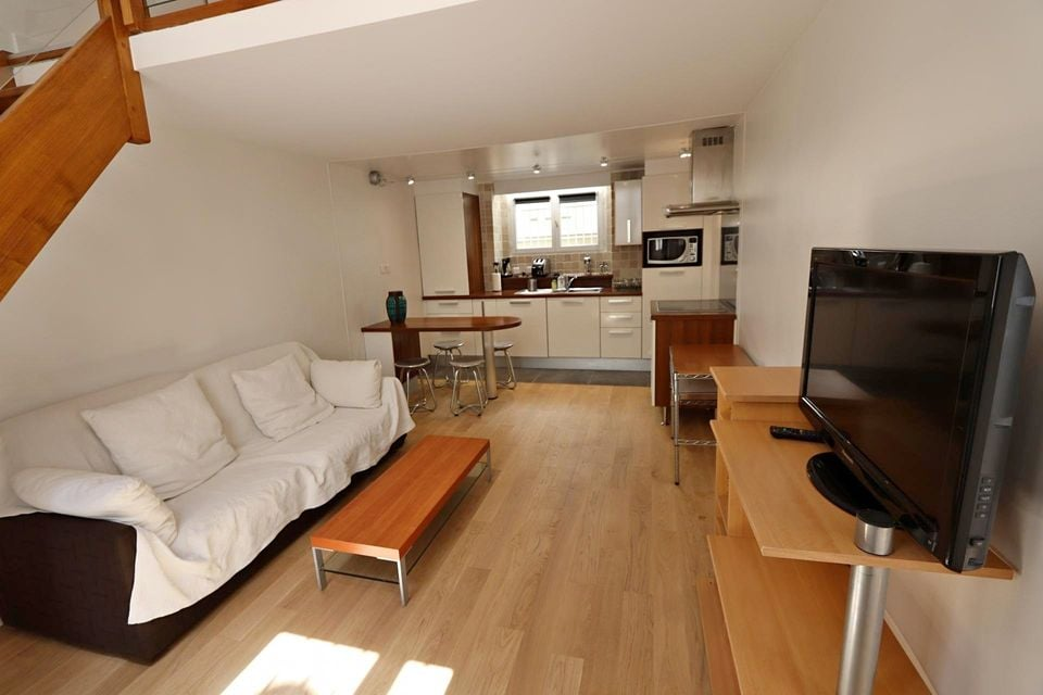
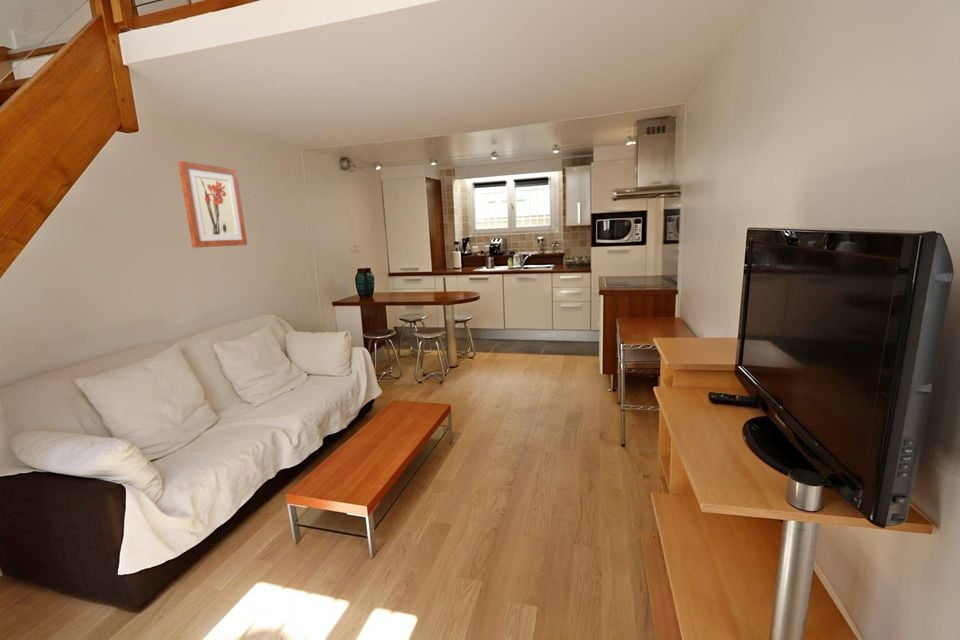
+ wall art [177,160,248,249]
